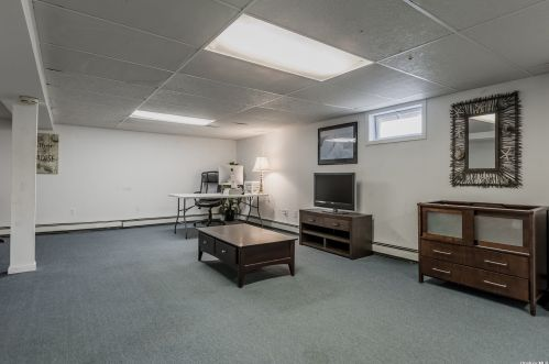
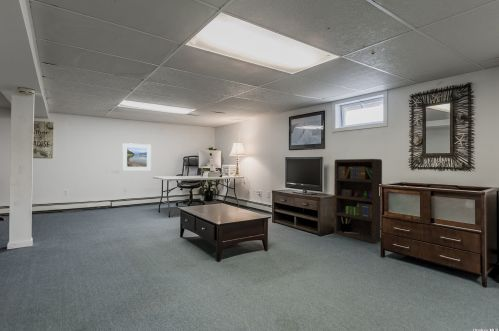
+ bookcase [333,158,383,244]
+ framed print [121,142,152,172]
